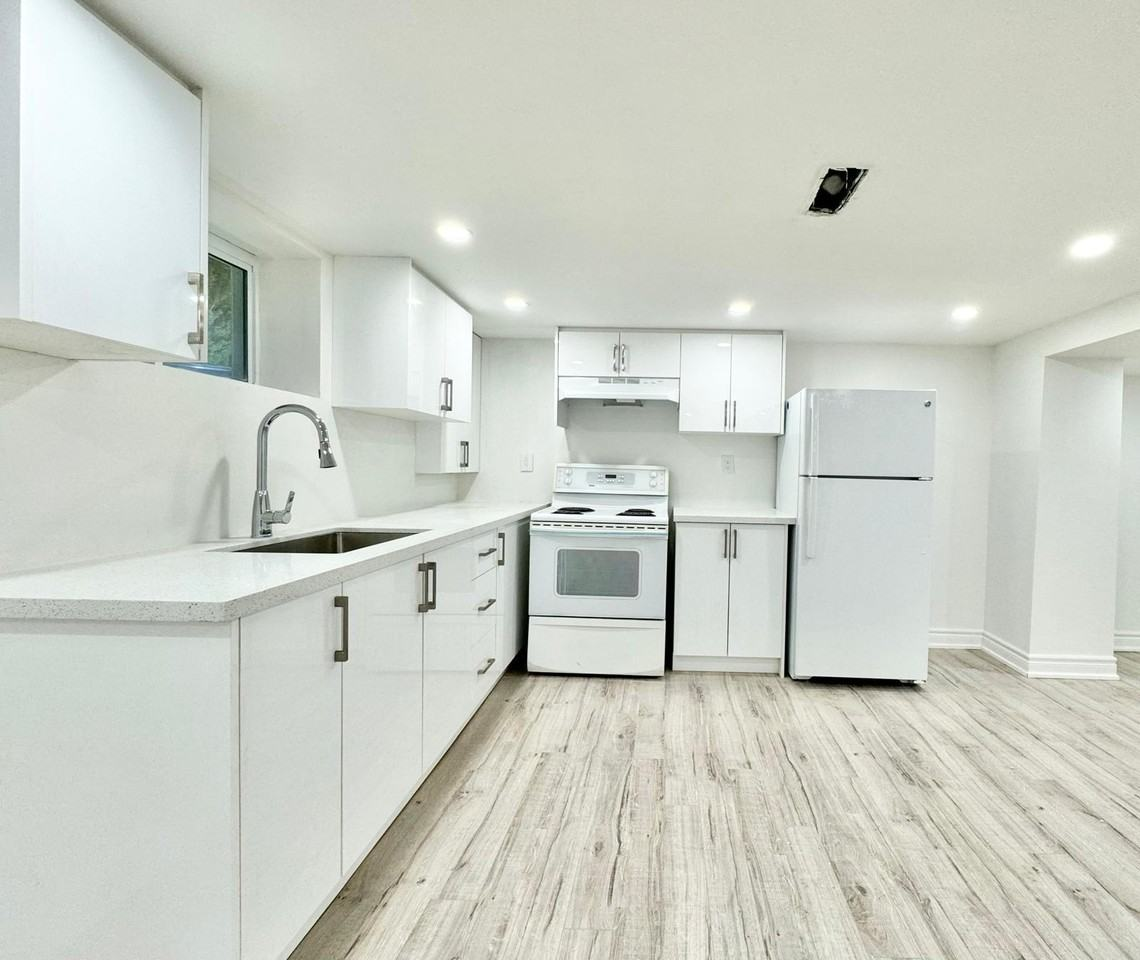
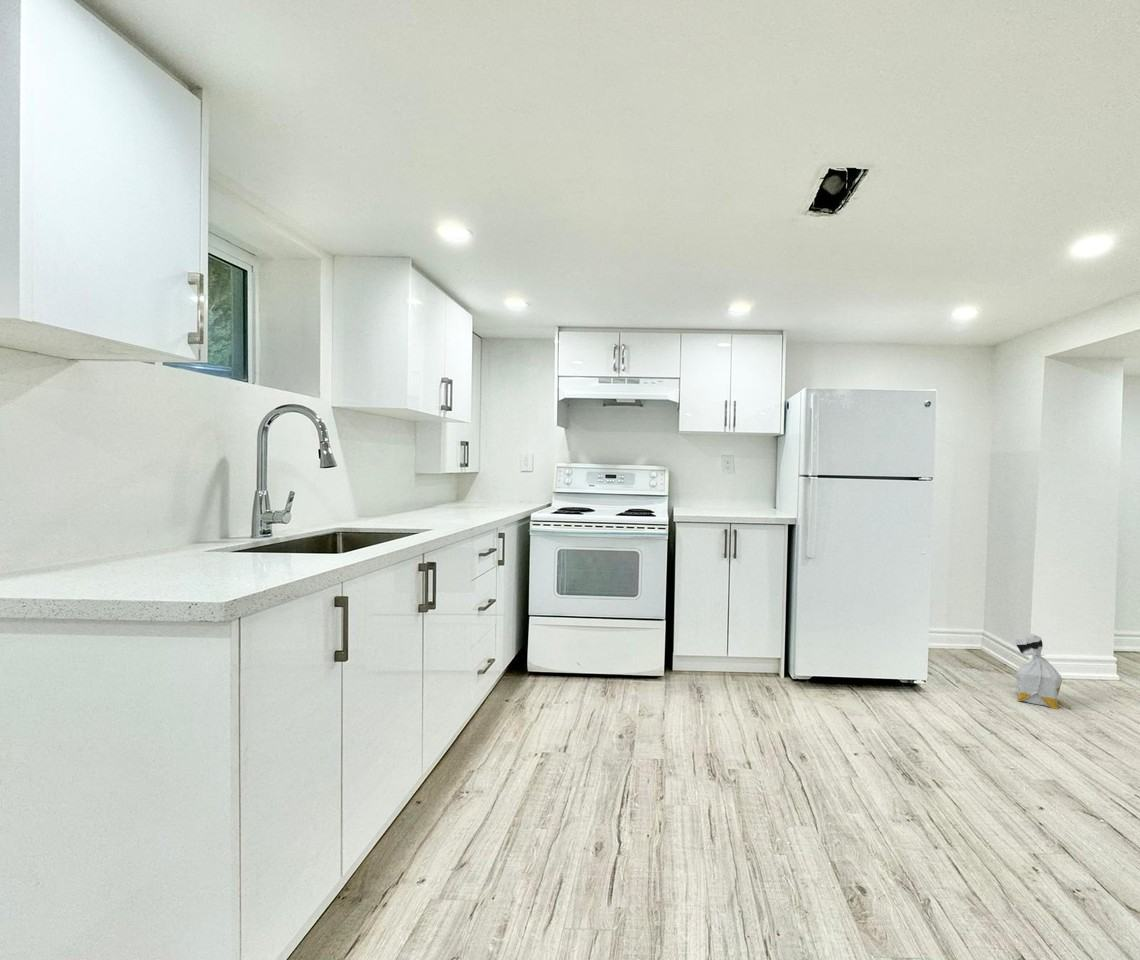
+ bag [1013,633,1063,710]
